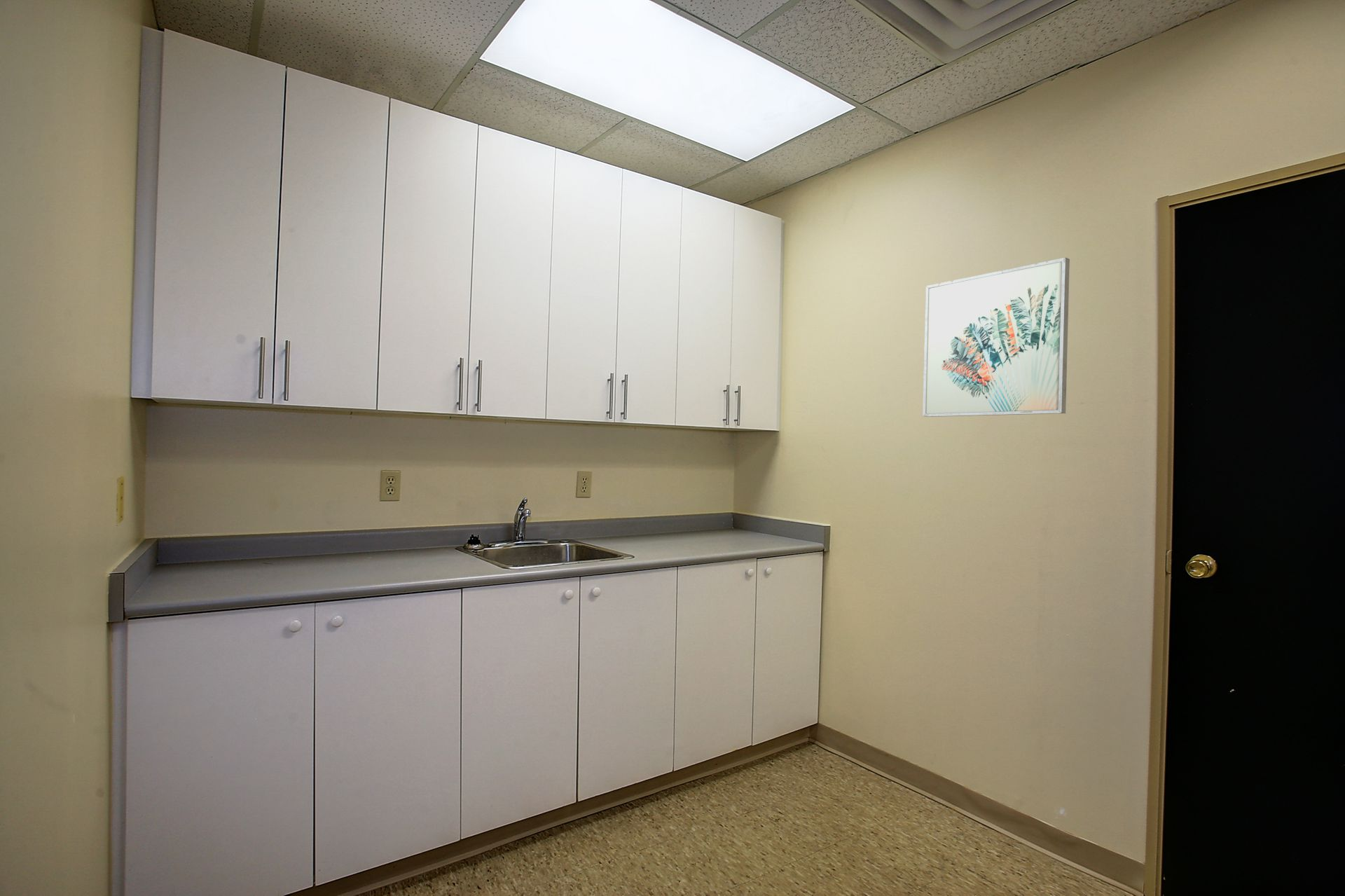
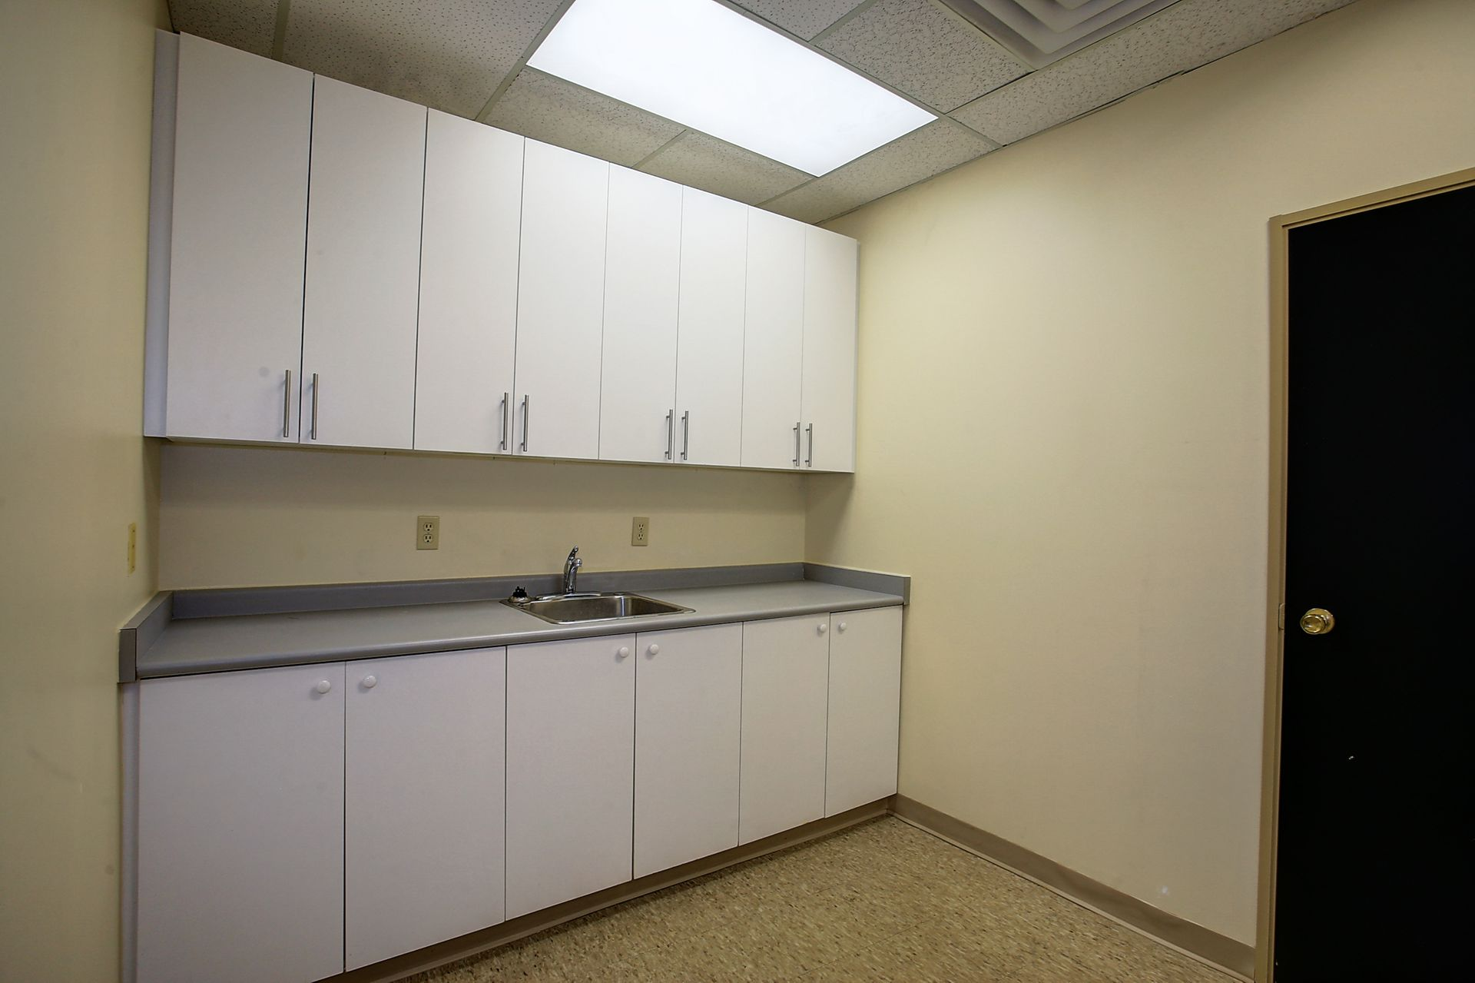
- wall art [922,257,1070,418]
